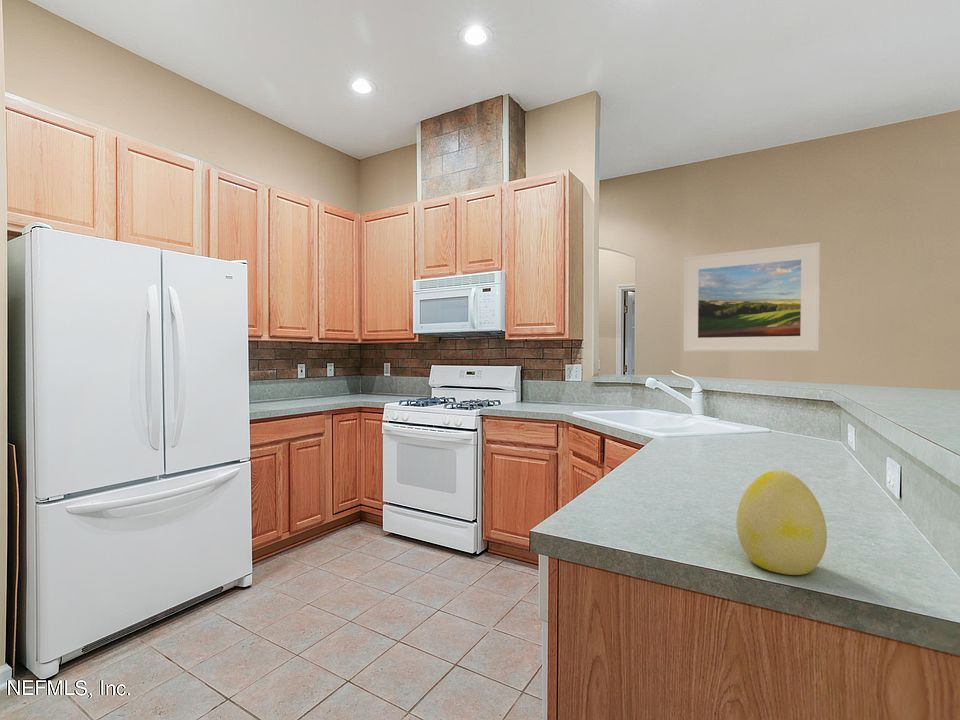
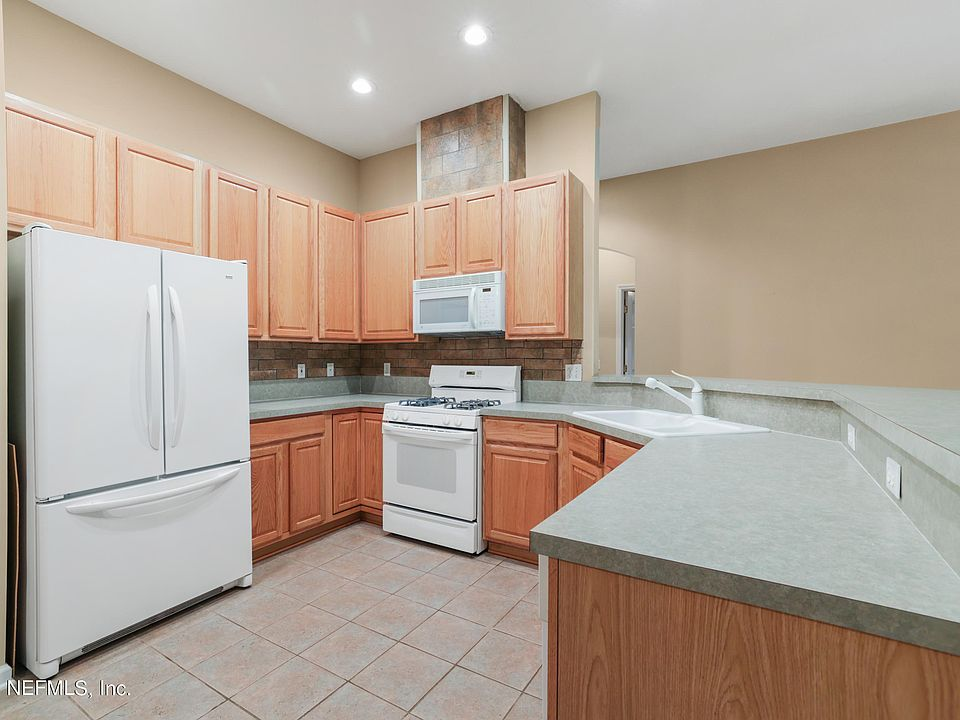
- decorative egg [736,469,828,576]
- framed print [683,241,821,352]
